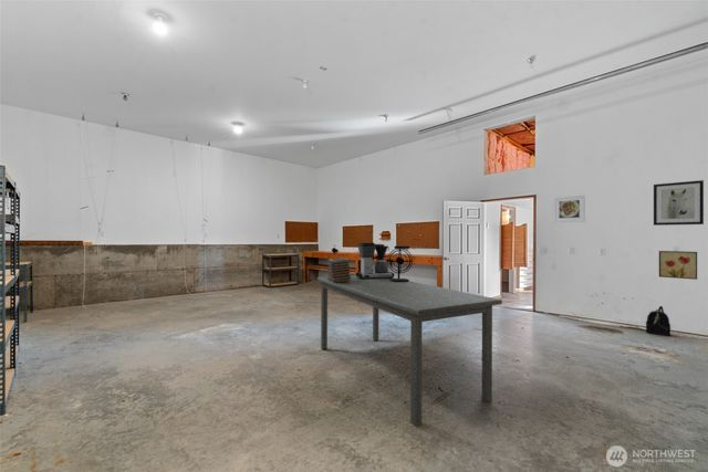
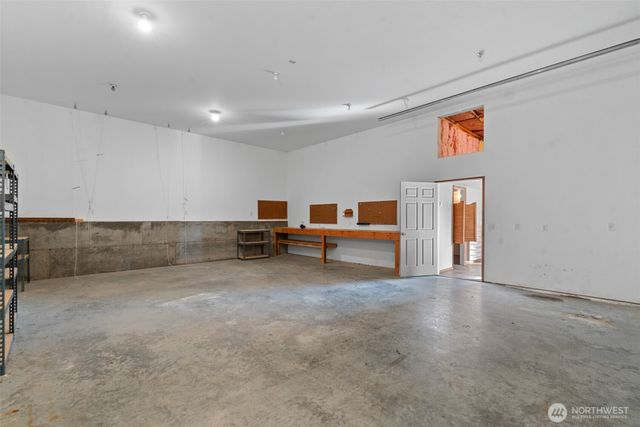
- coffee maker [355,241,395,280]
- backpack [645,305,673,337]
- desk fan [386,247,414,282]
- dining table [316,274,503,428]
- book stack [326,256,351,283]
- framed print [553,195,586,223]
- wall art [653,179,705,227]
- wall art [658,250,698,281]
